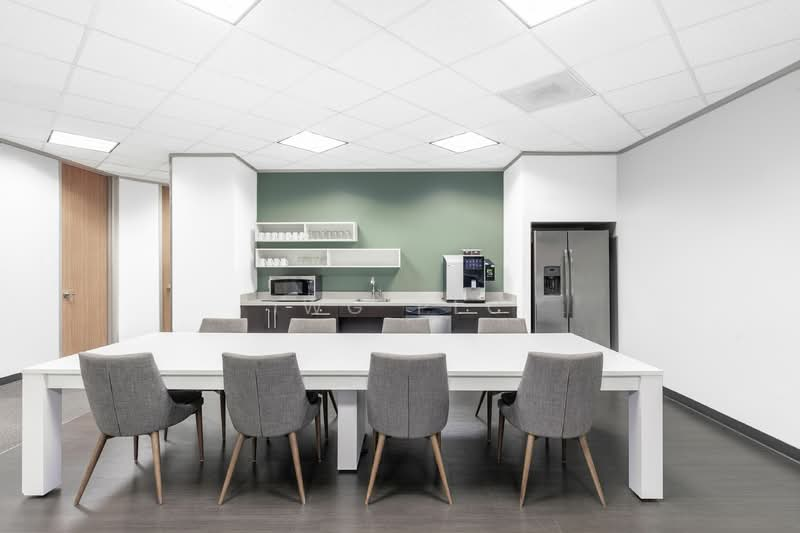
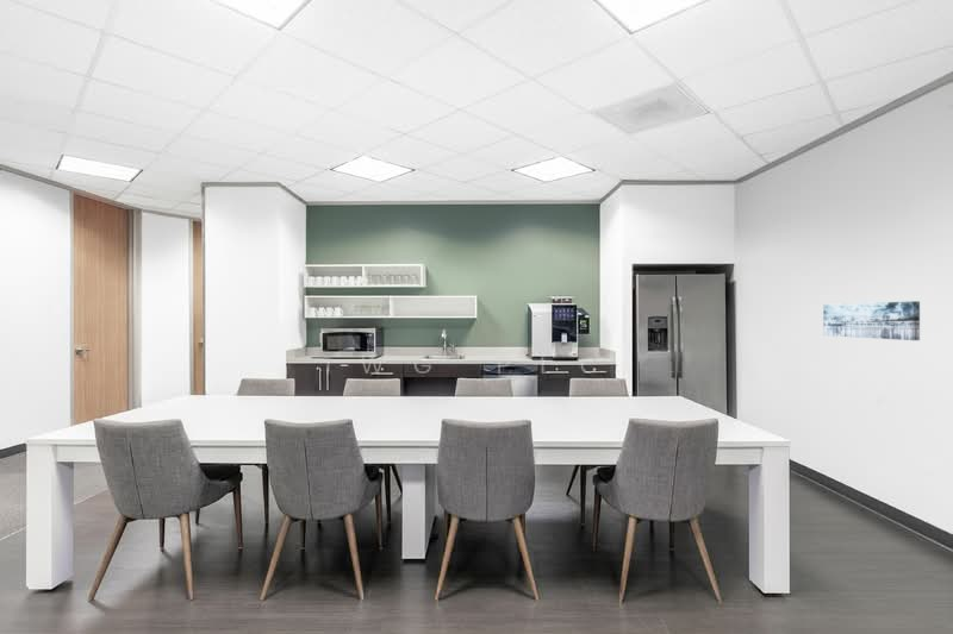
+ wall art [822,300,921,341]
